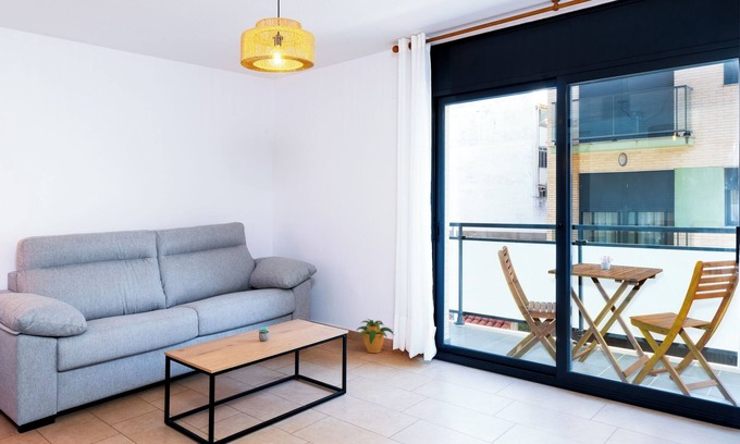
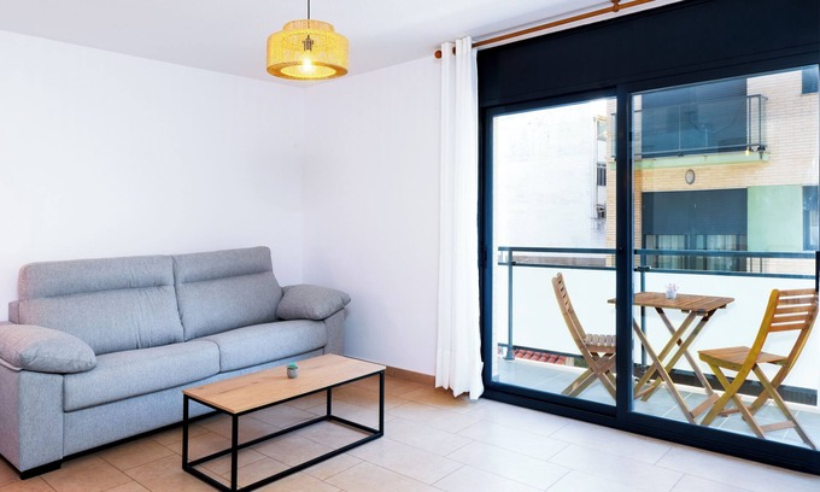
- potted plant [356,318,394,354]
